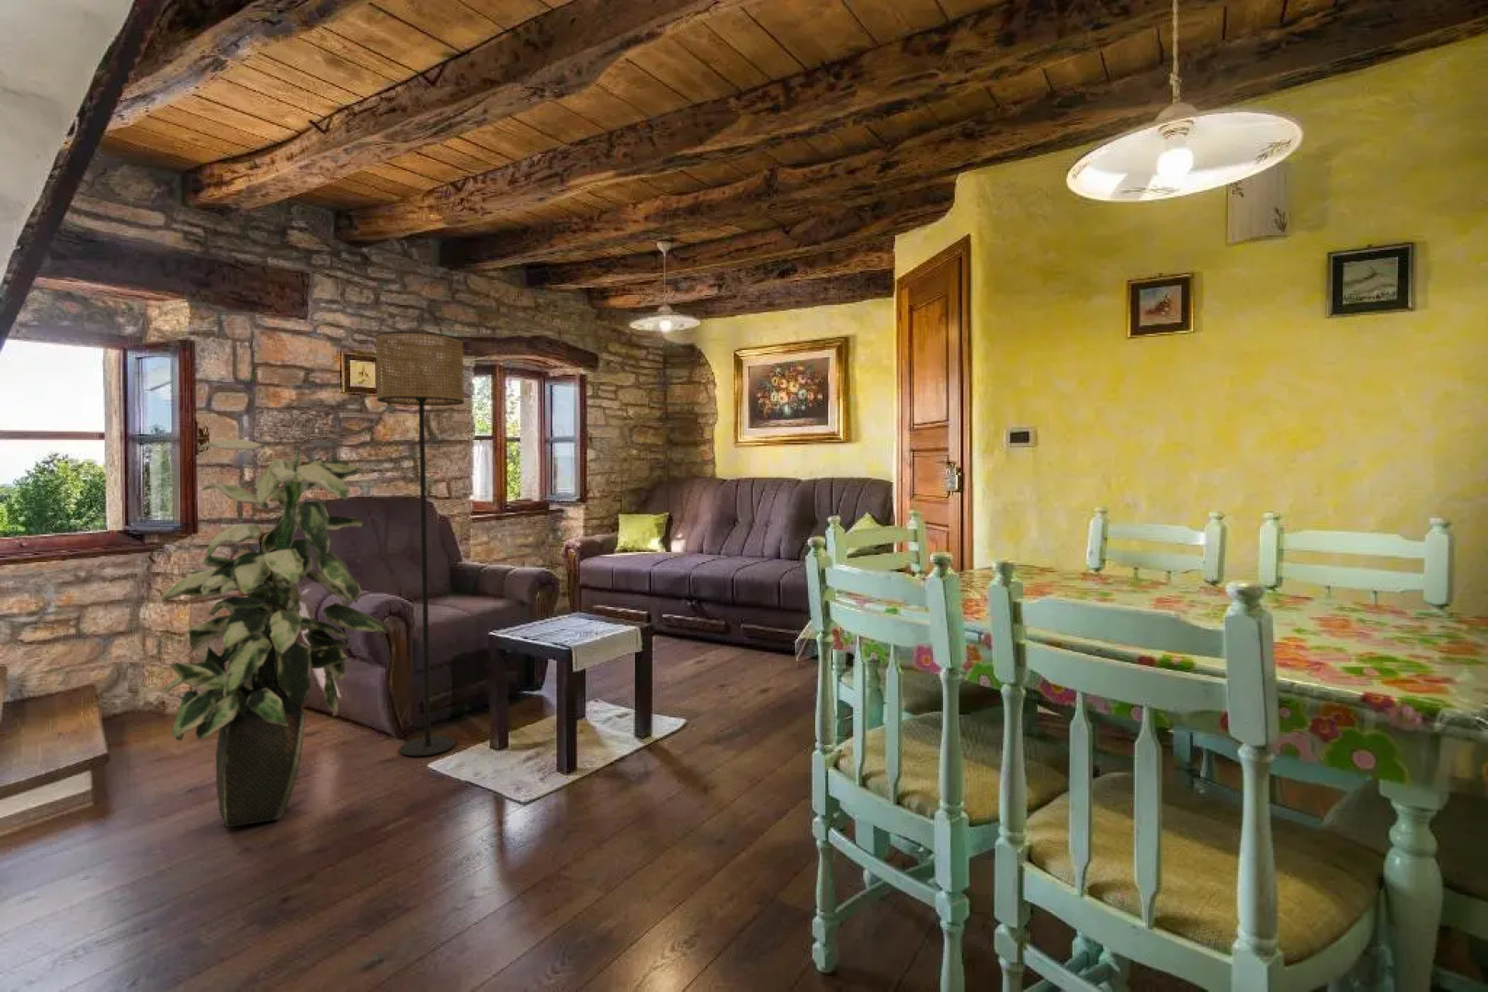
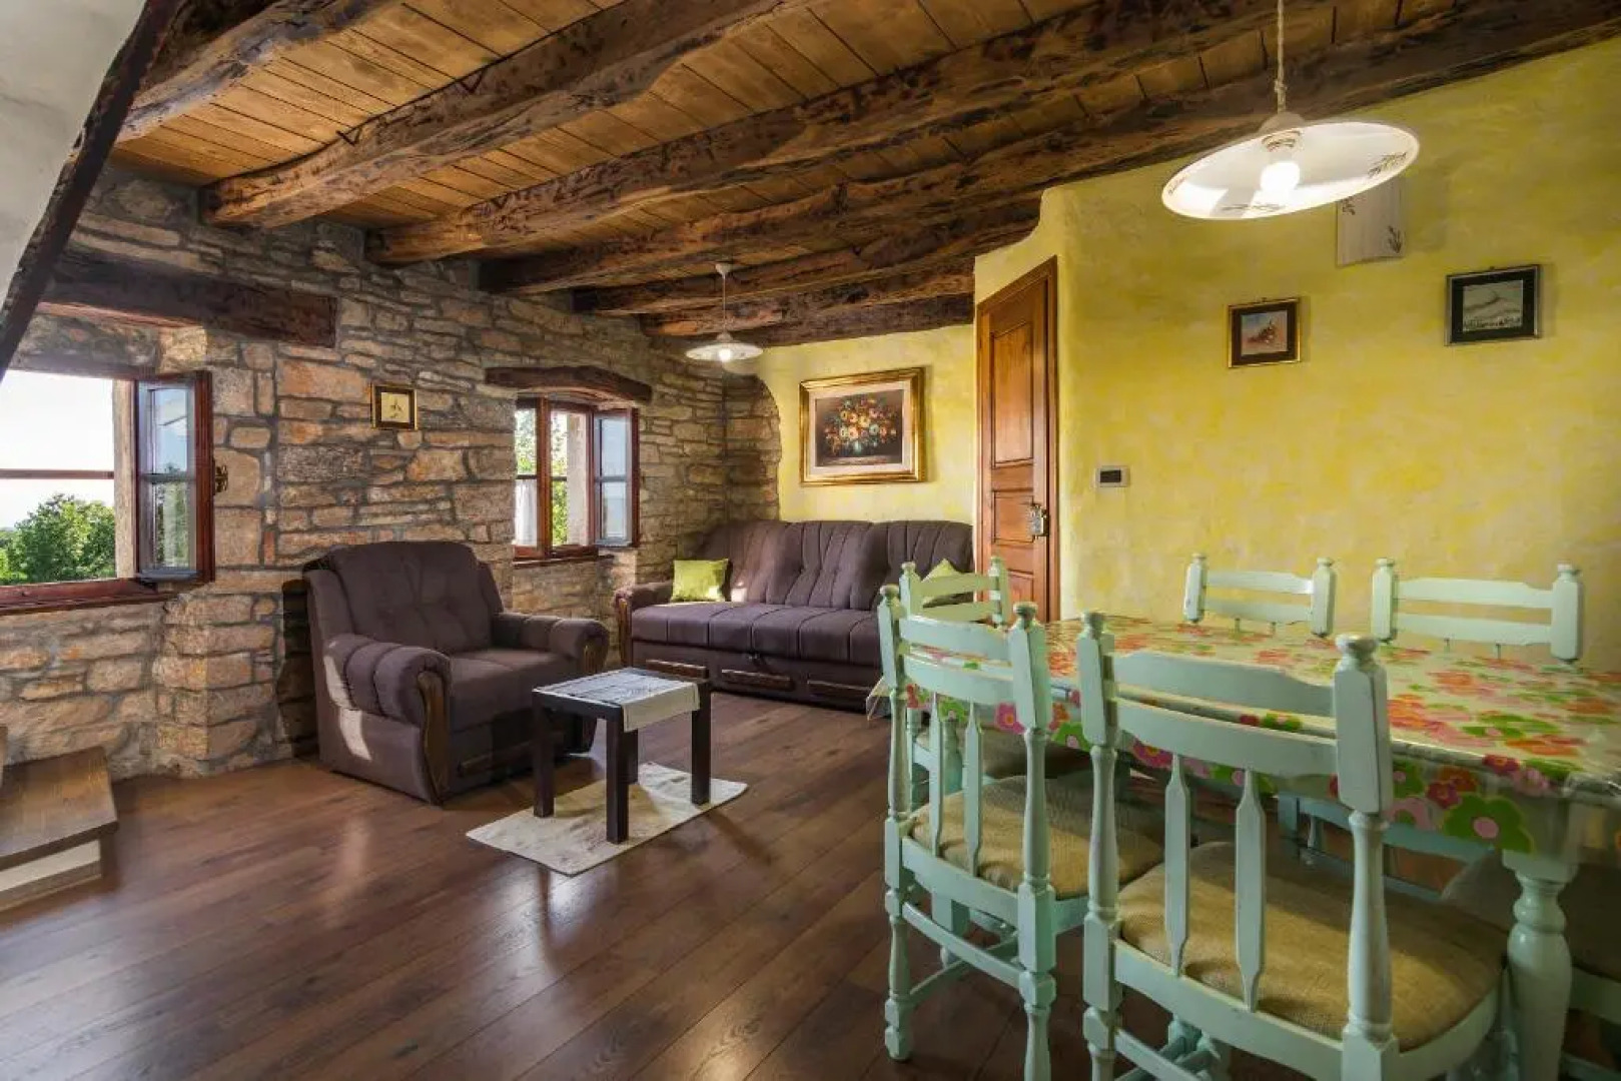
- floor lamp [374,331,465,757]
- indoor plant [160,438,387,827]
